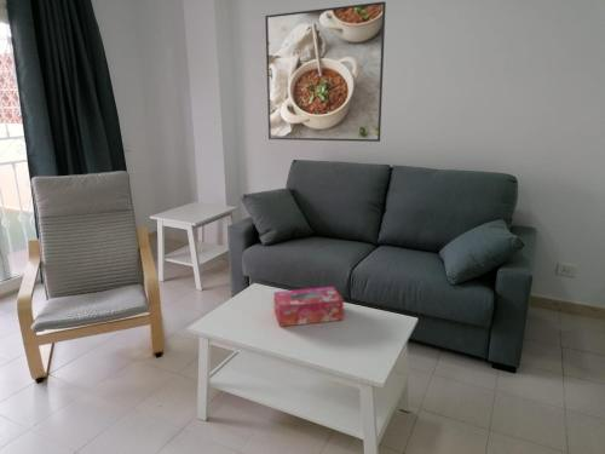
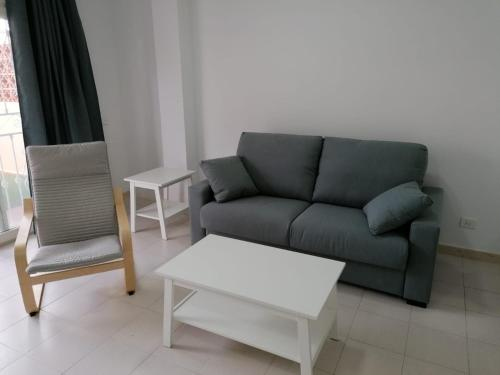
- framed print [264,0,387,143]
- tissue box [272,286,345,328]
